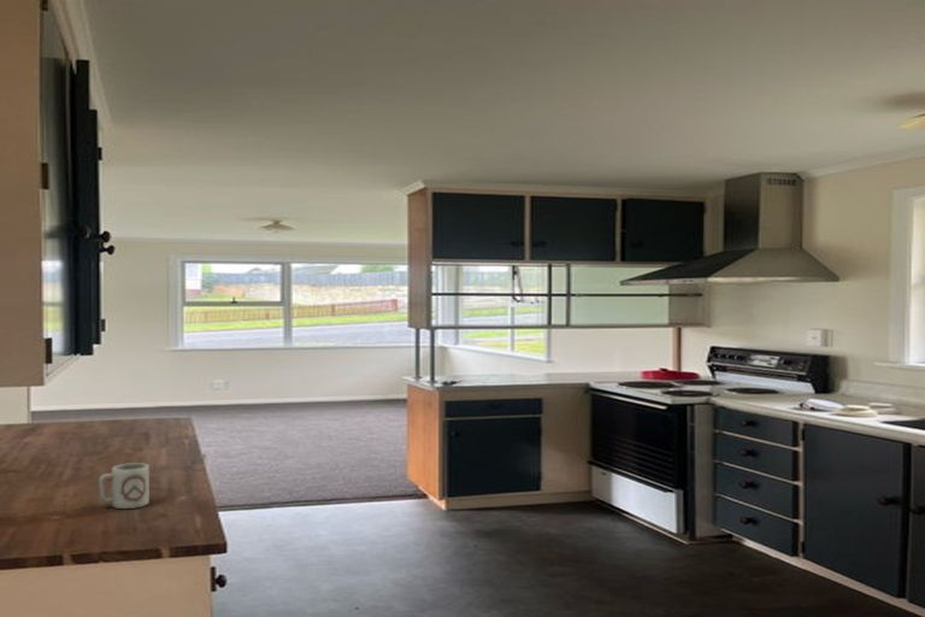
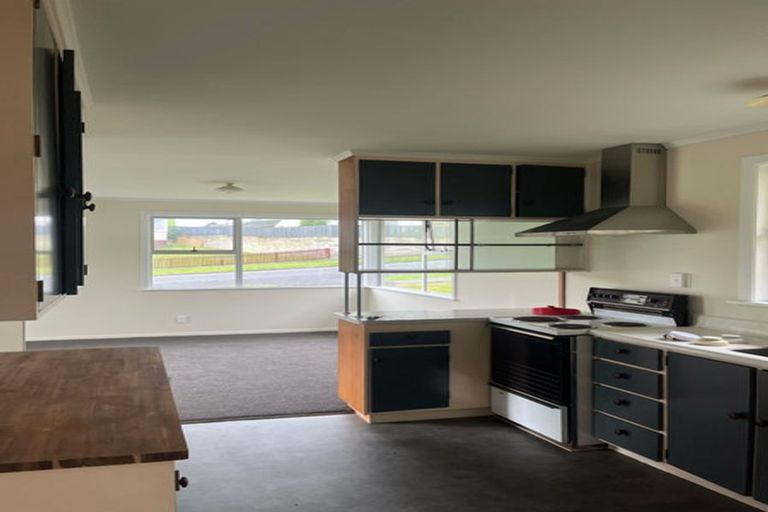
- cup [98,462,151,510]
